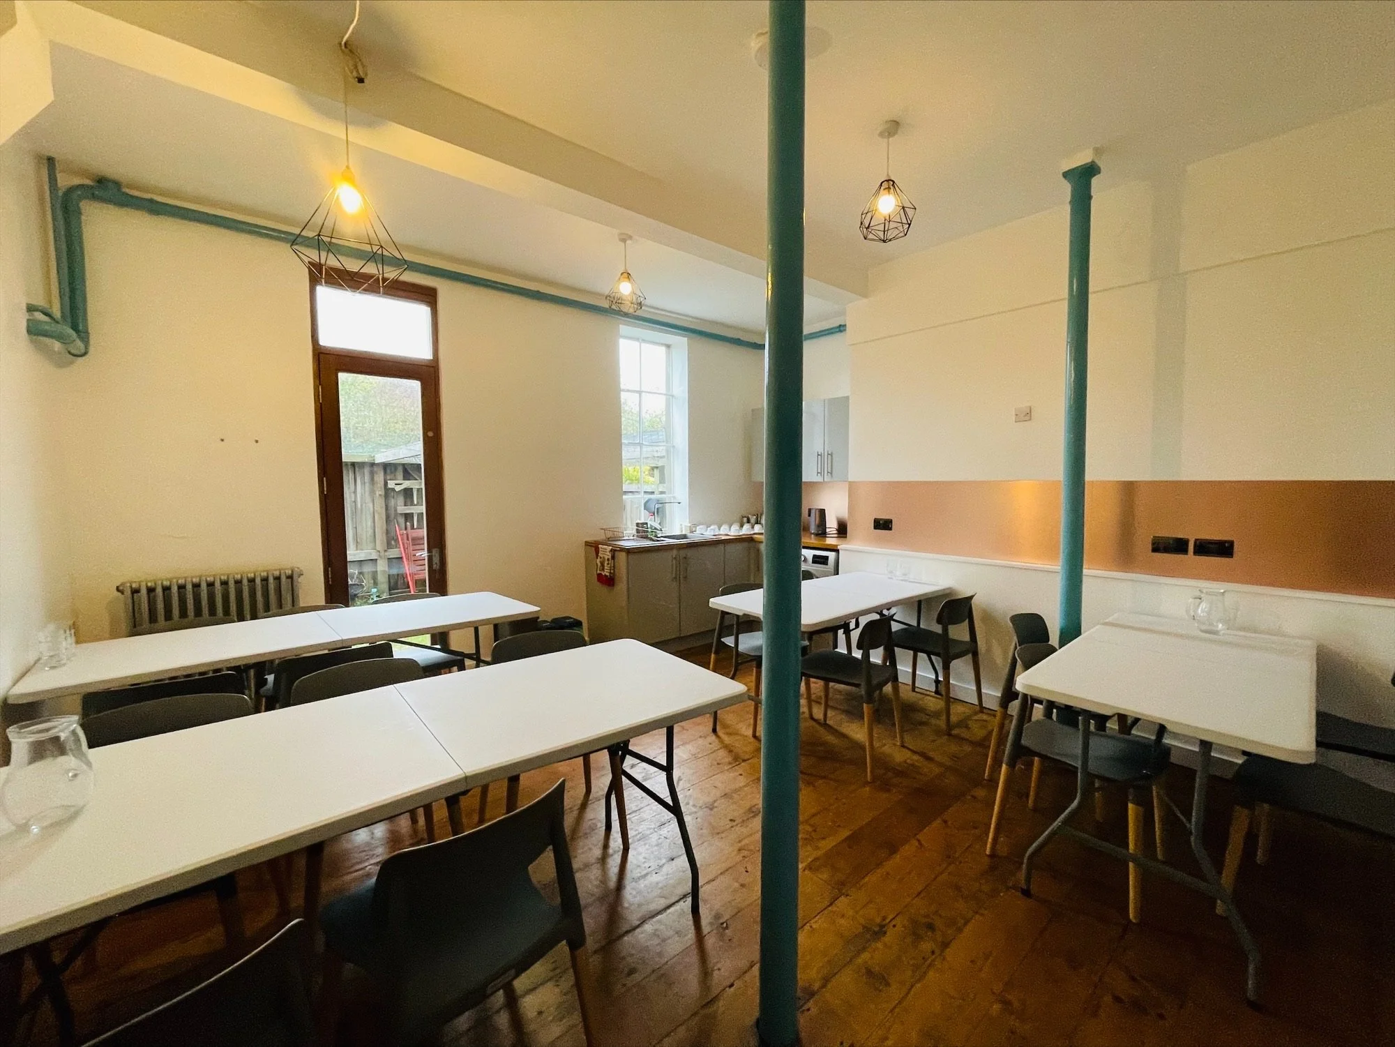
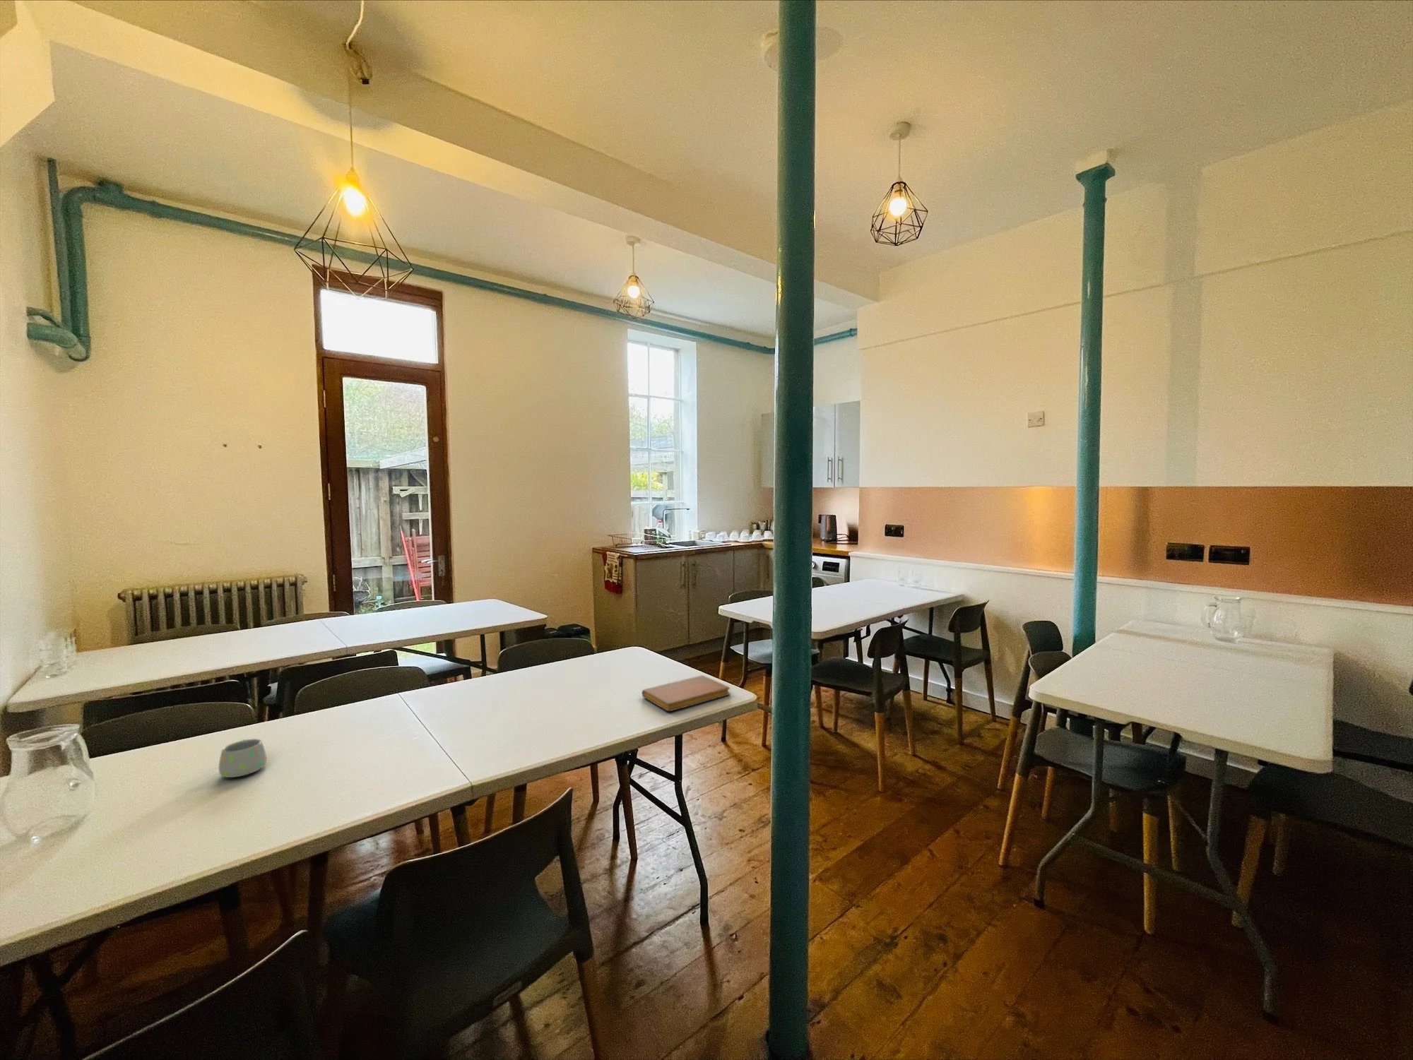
+ mug [217,738,267,778]
+ notebook [641,675,732,711]
